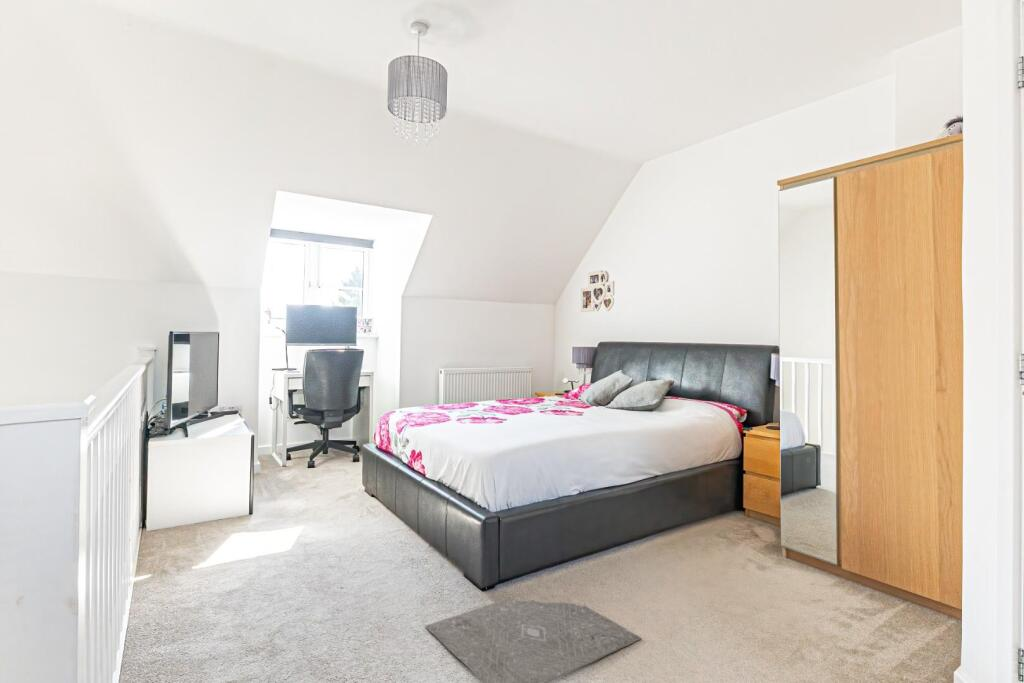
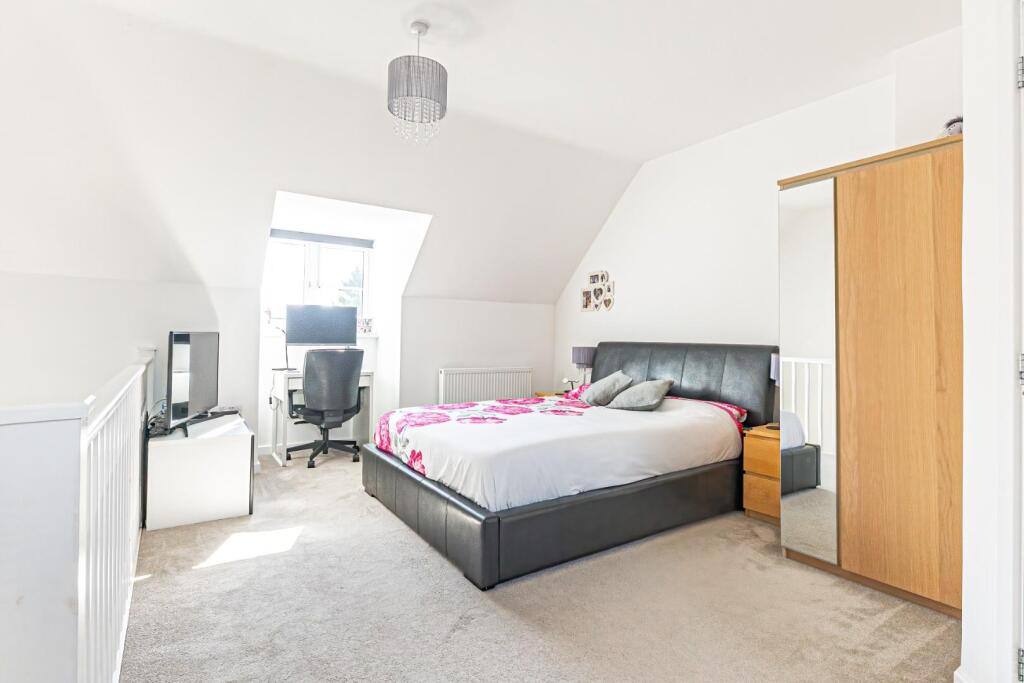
- rug [424,597,643,683]
